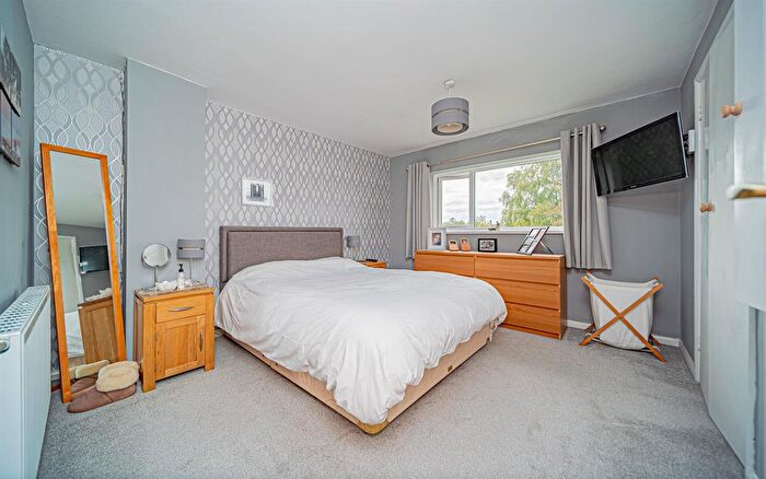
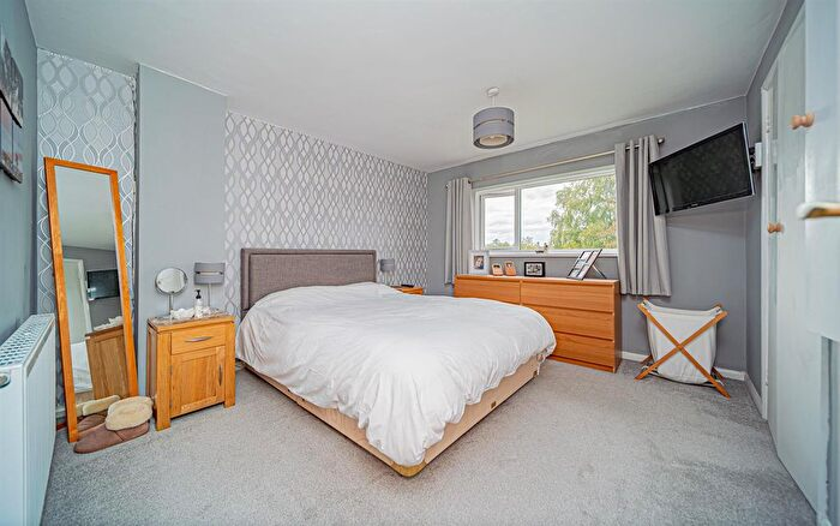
- wall art [240,175,274,209]
